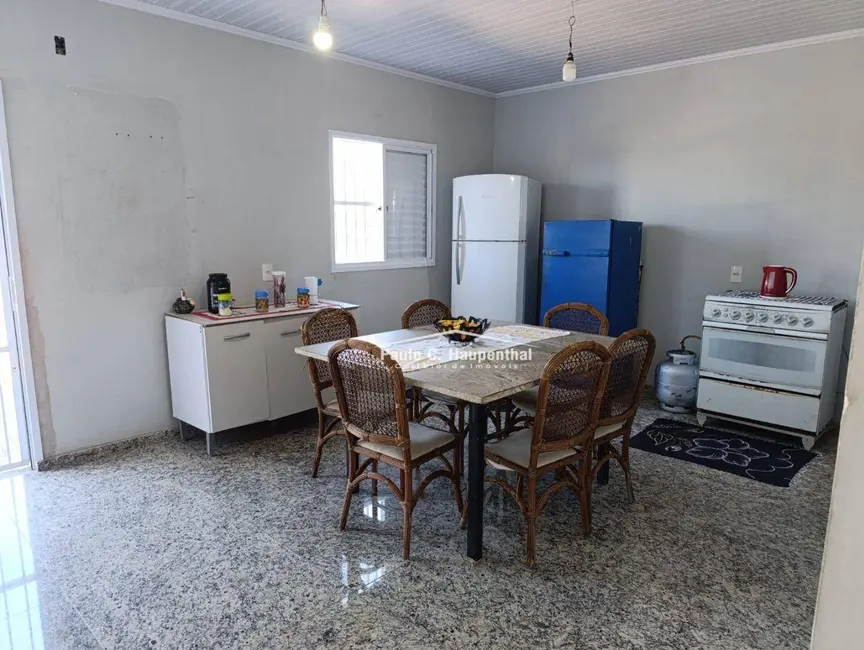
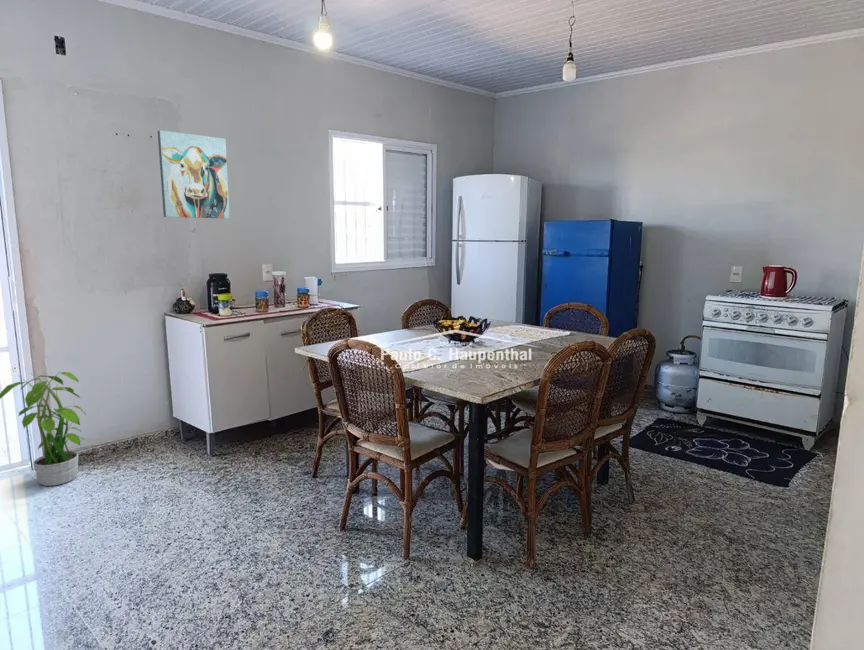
+ wall art [157,129,231,219]
+ potted plant [0,370,87,487]
